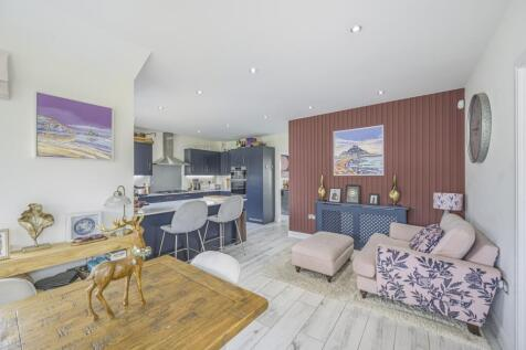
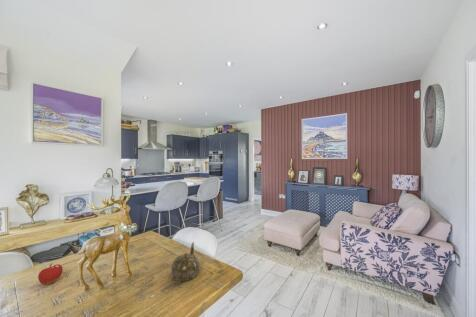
+ teapot [170,241,201,285]
+ fruit [37,262,64,285]
